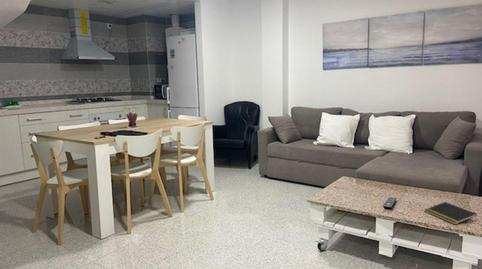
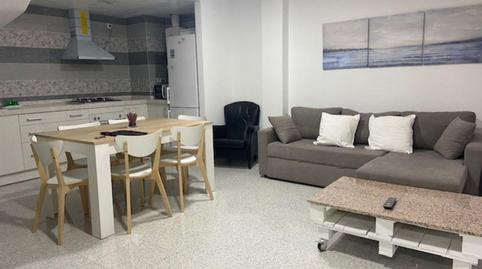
- notepad [424,201,478,226]
